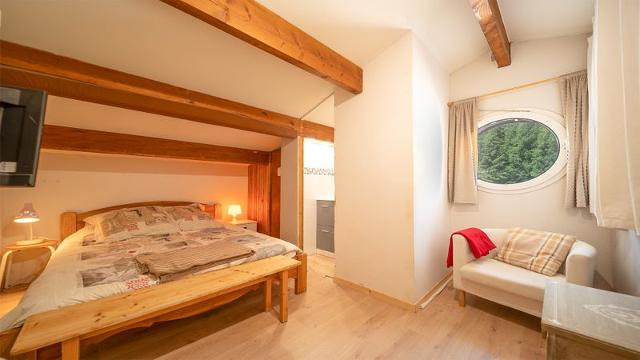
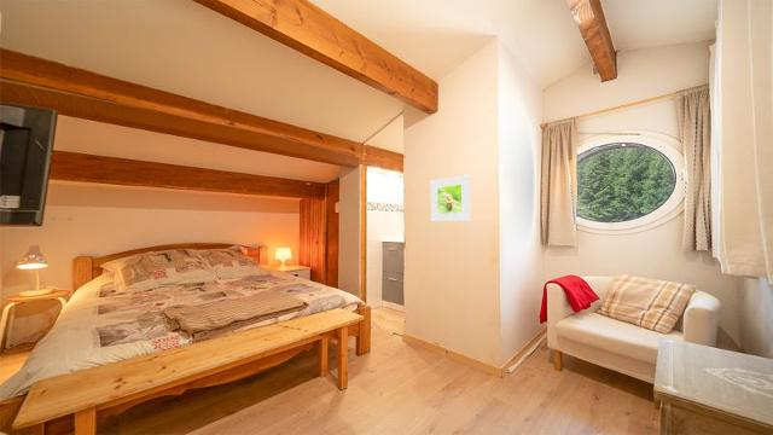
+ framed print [430,174,471,222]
